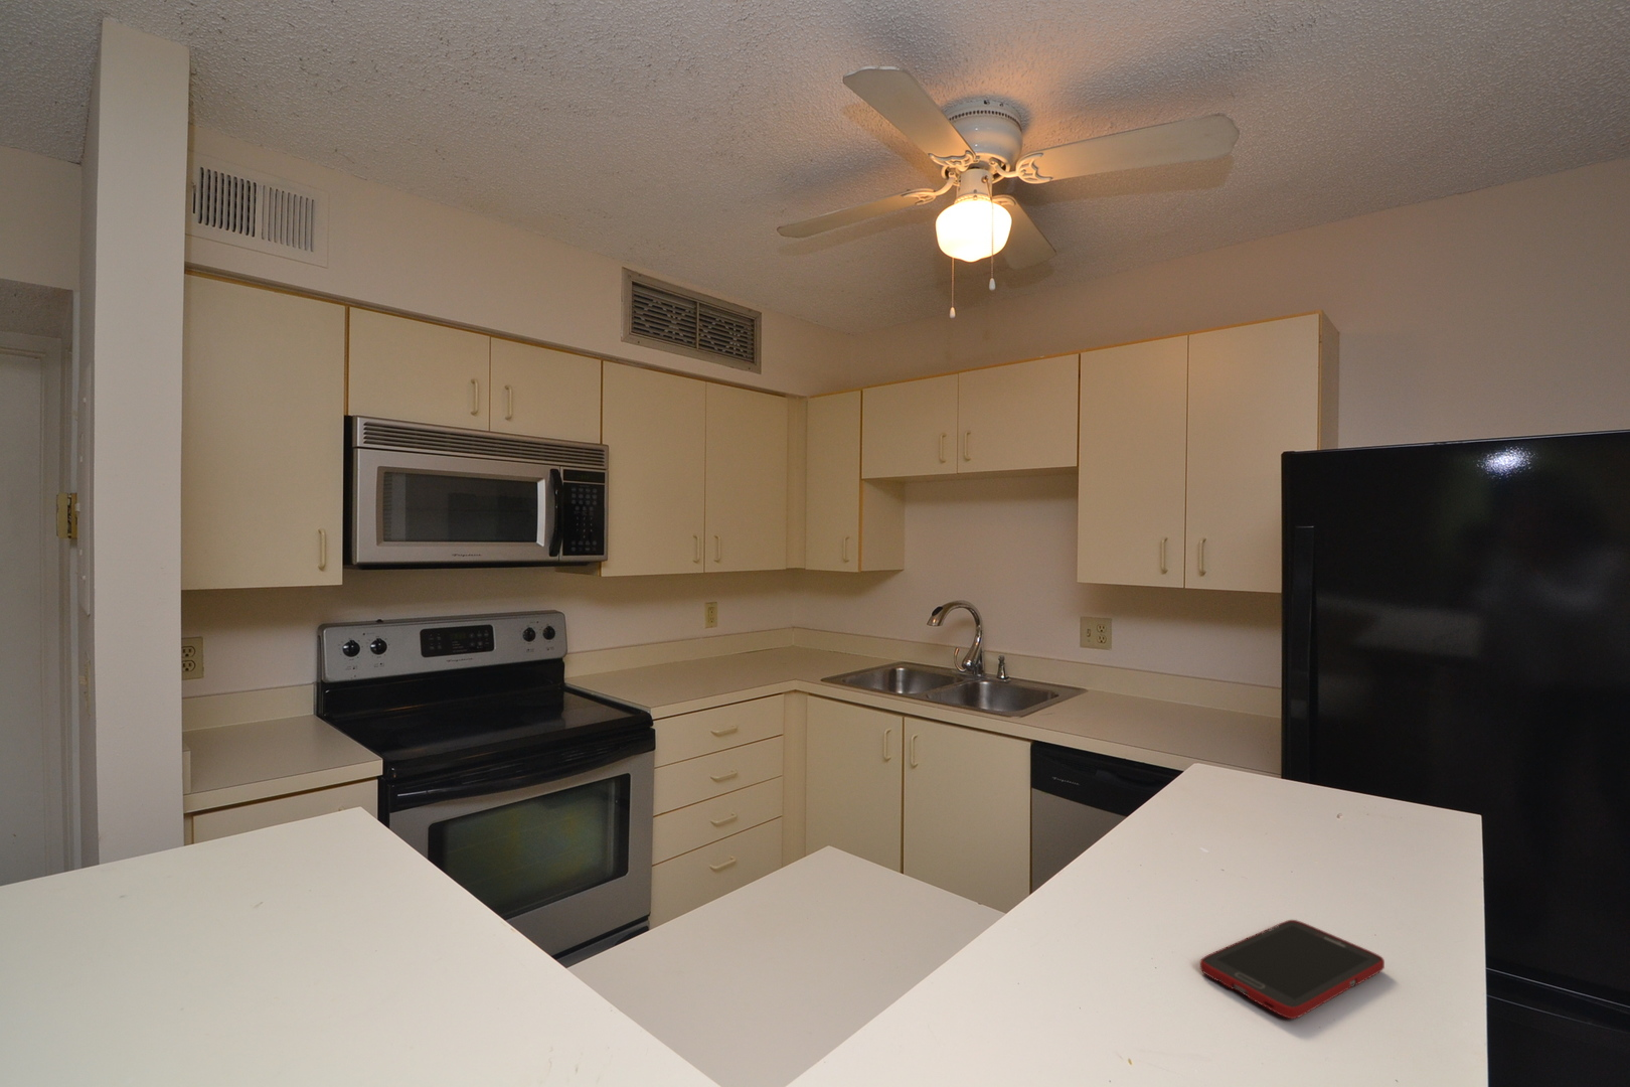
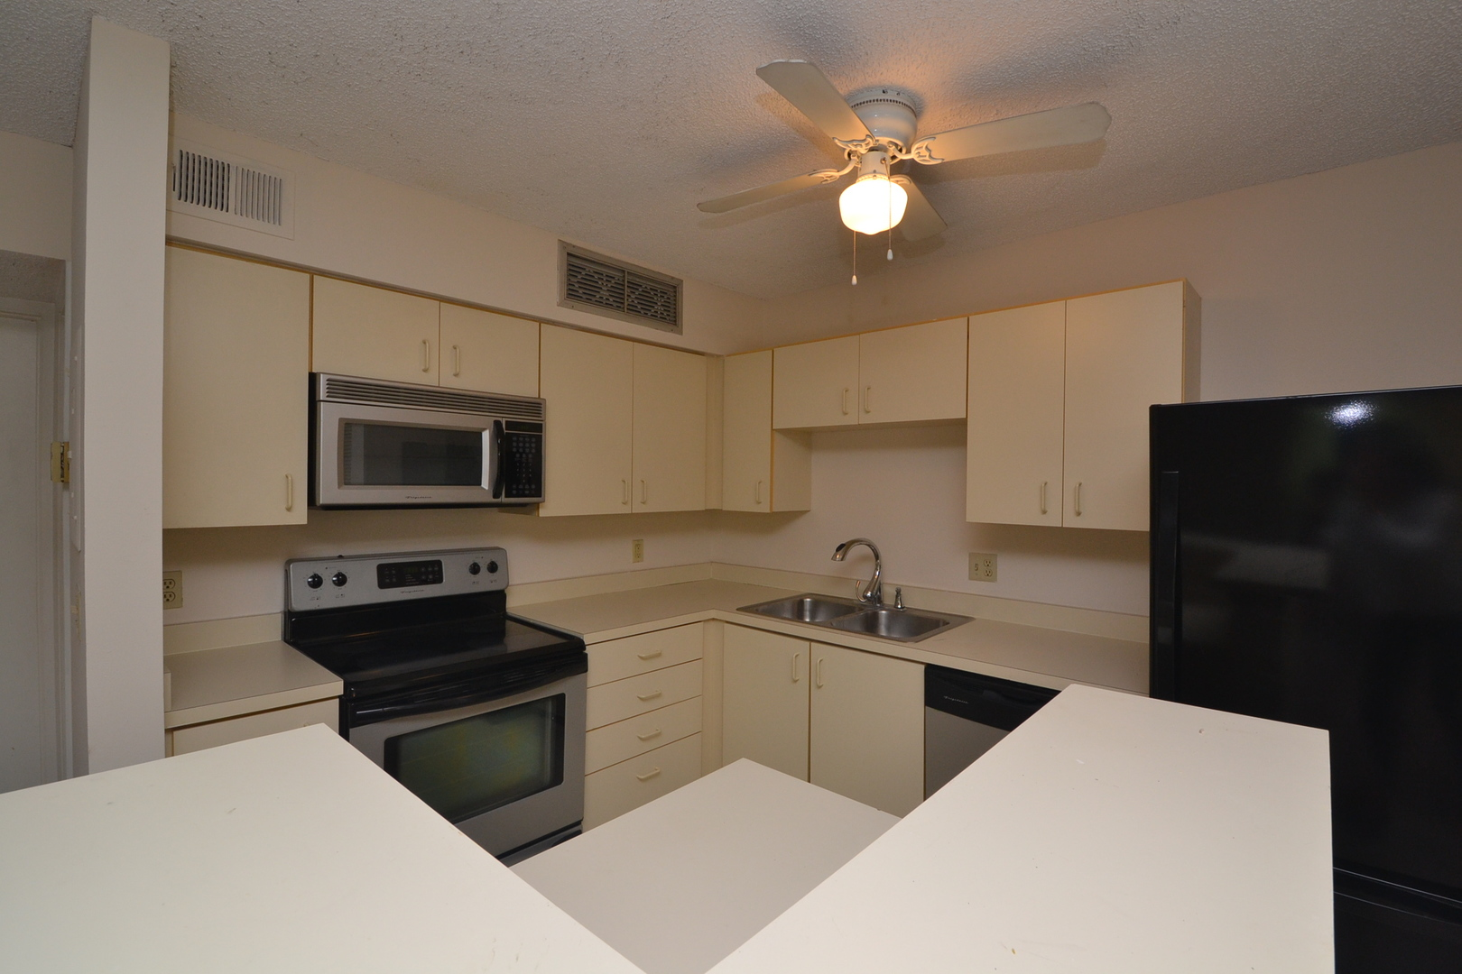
- cell phone [1199,918,1385,1019]
